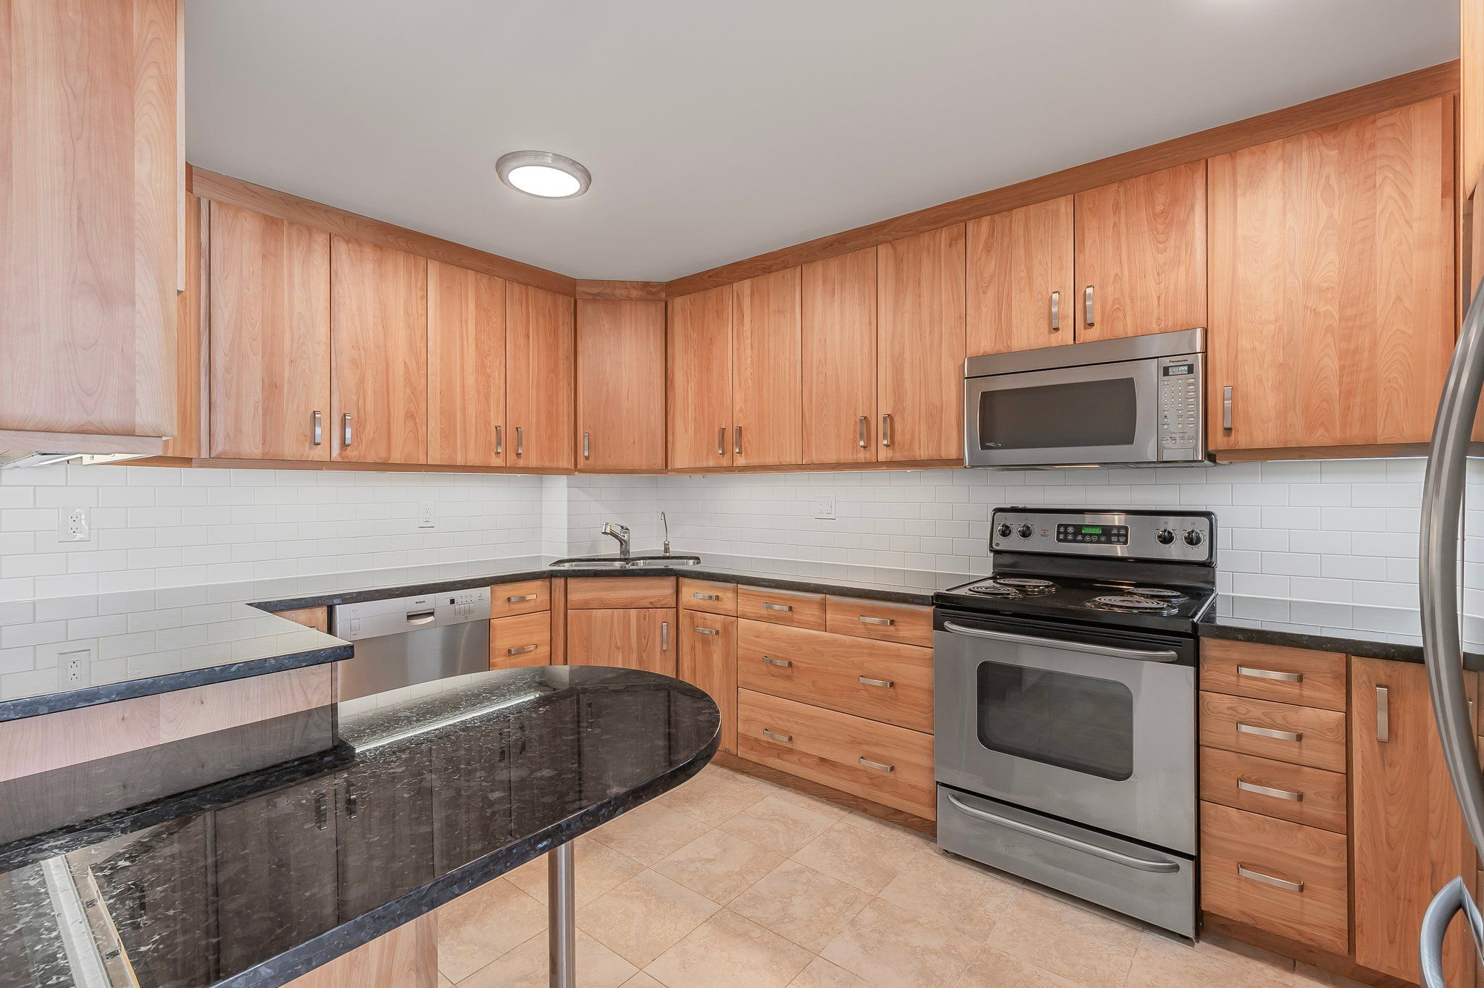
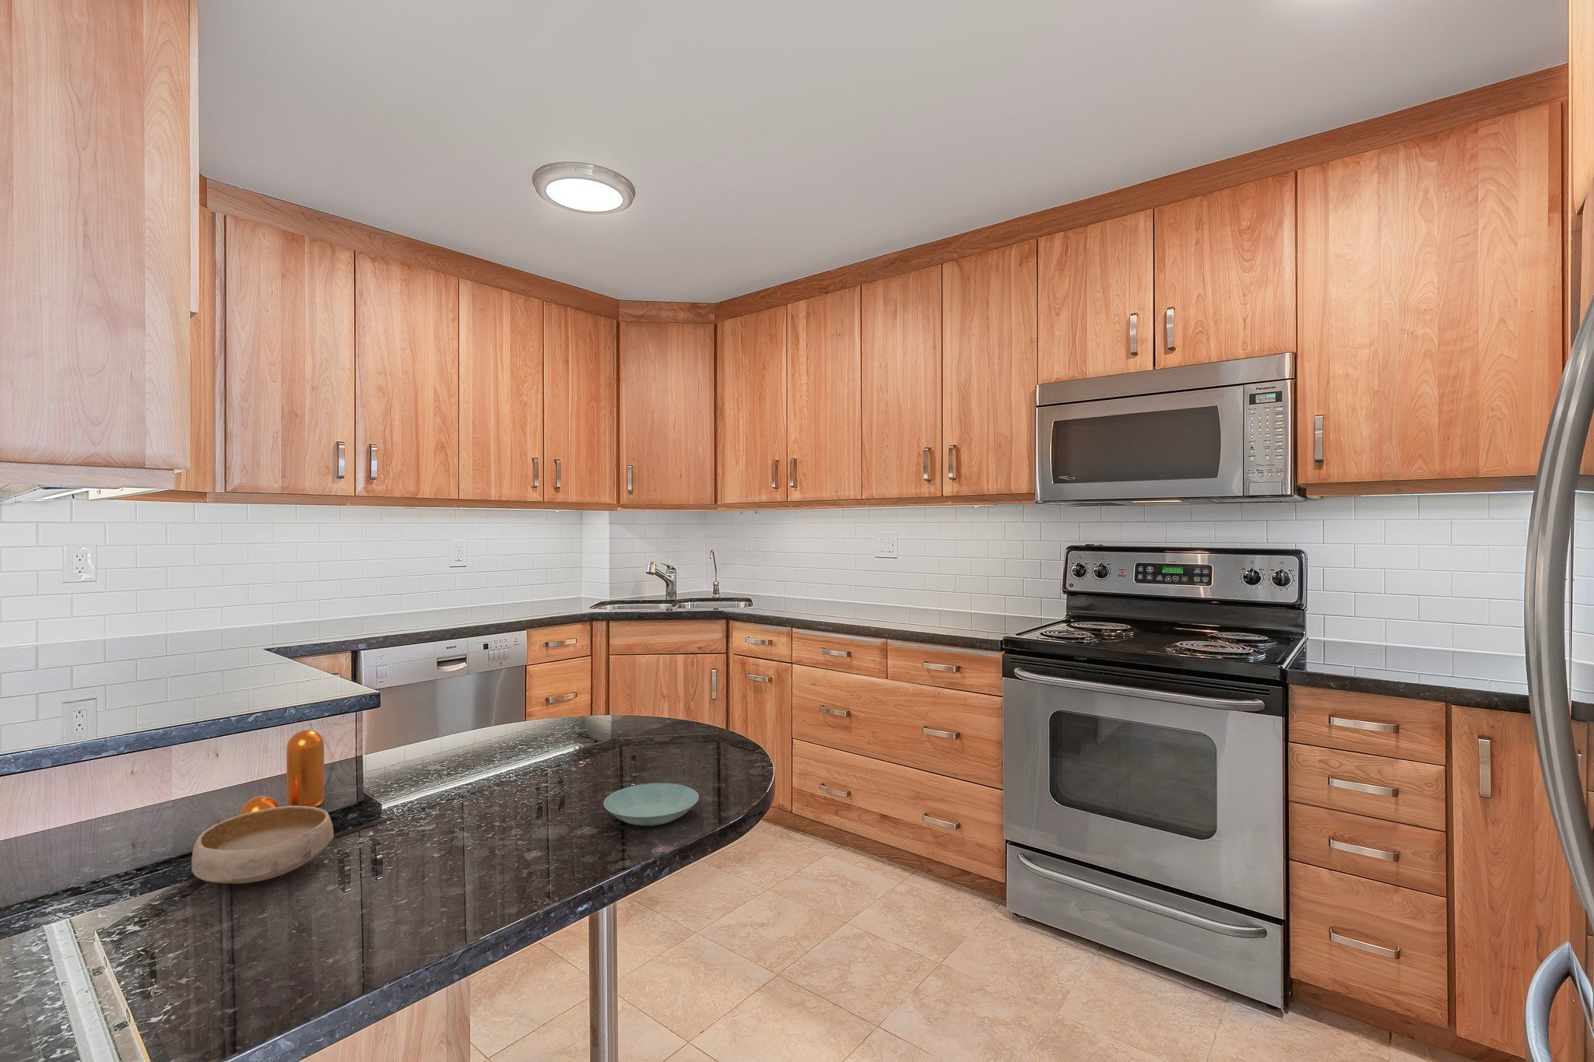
+ saucer [603,782,699,827]
+ bowl [191,805,334,884]
+ pepper shaker [239,729,326,815]
